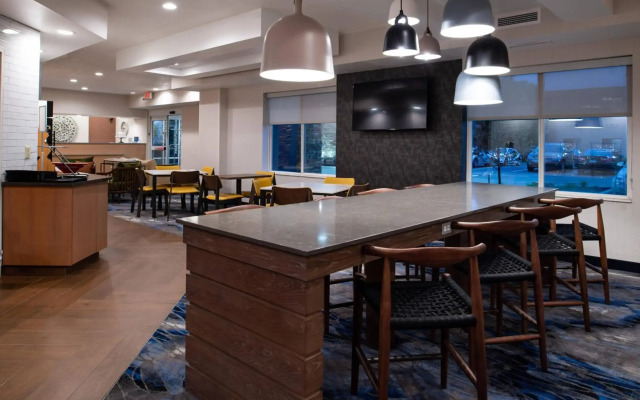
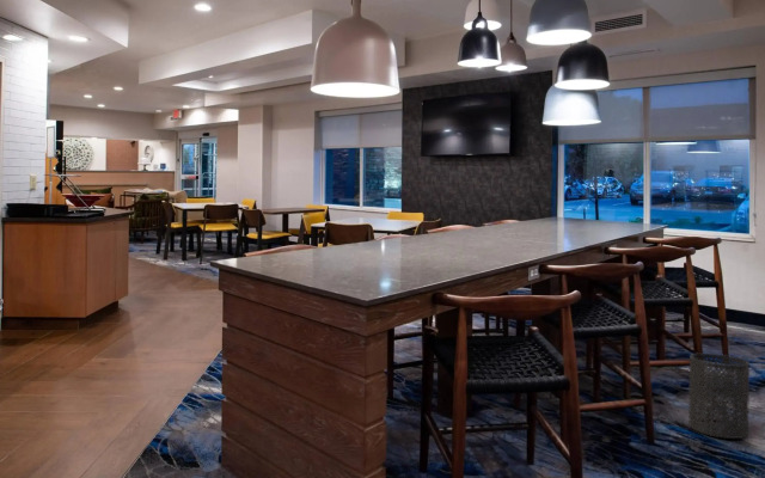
+ trash can [687,353,751,440]
